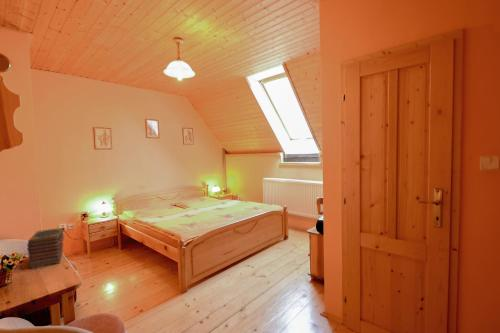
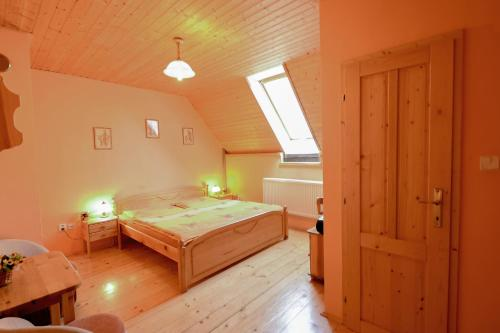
- book stack [26,227,65,270]
